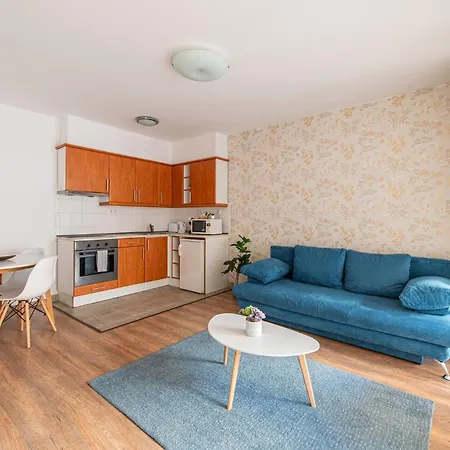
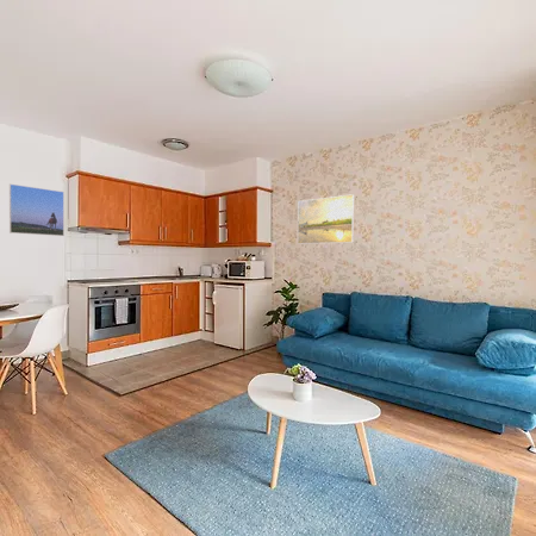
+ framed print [8,183,66,237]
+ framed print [297,193,355,245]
